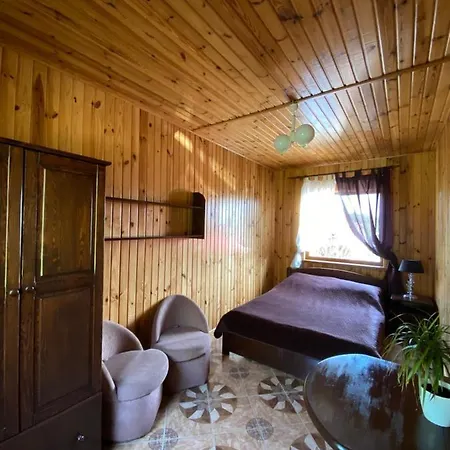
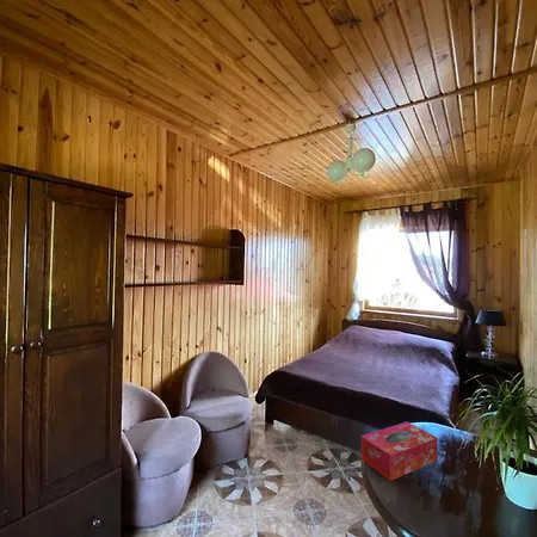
+ tissue box [360,421,439,482]
